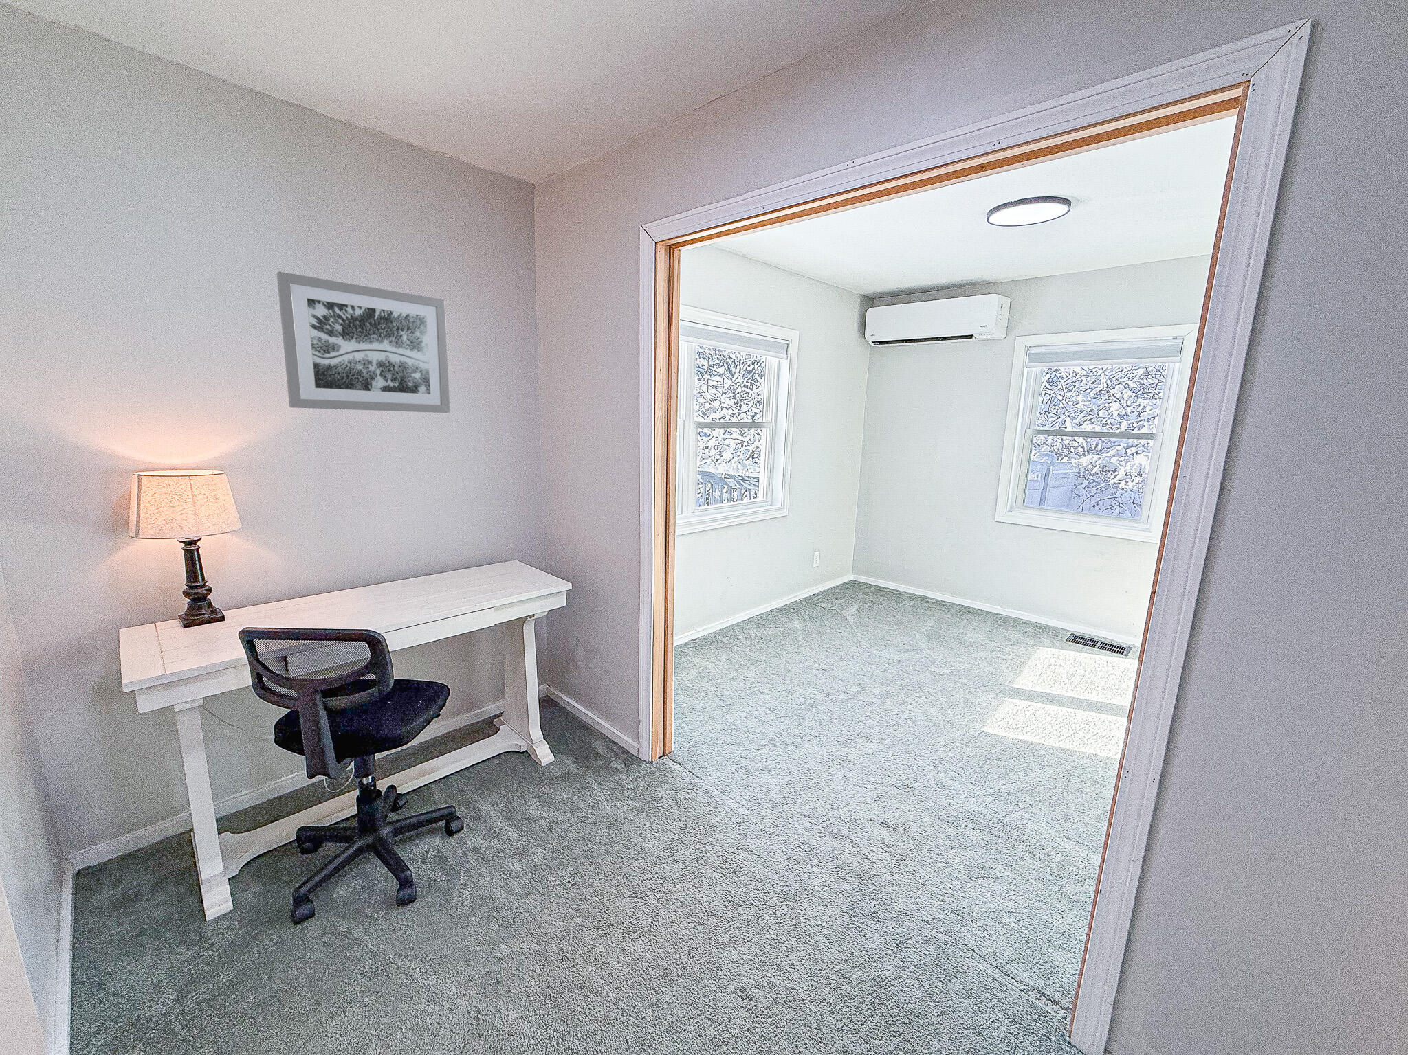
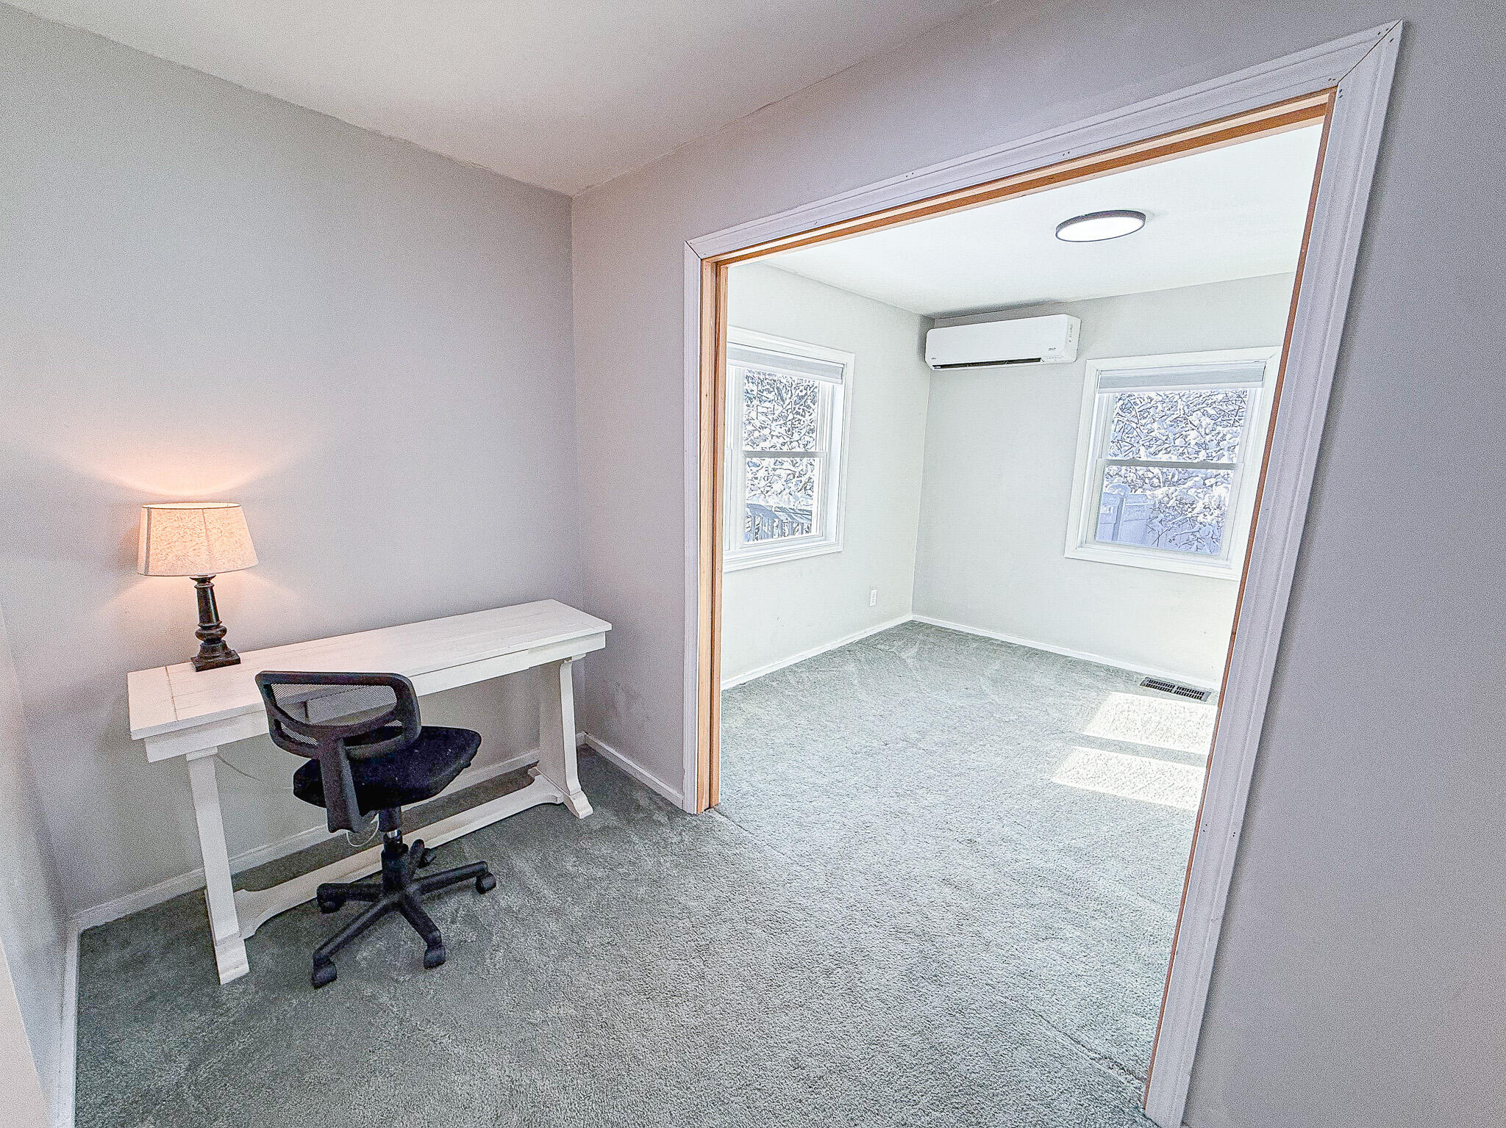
- wall art [276,270,451,413]
